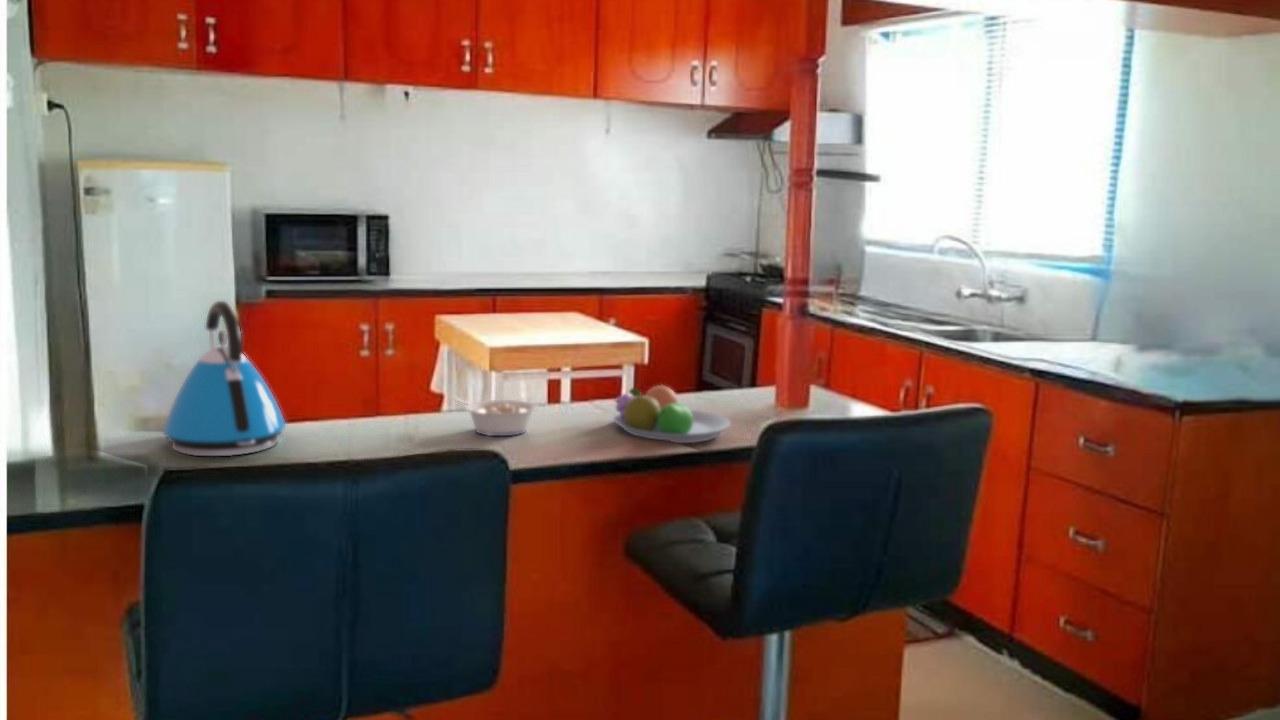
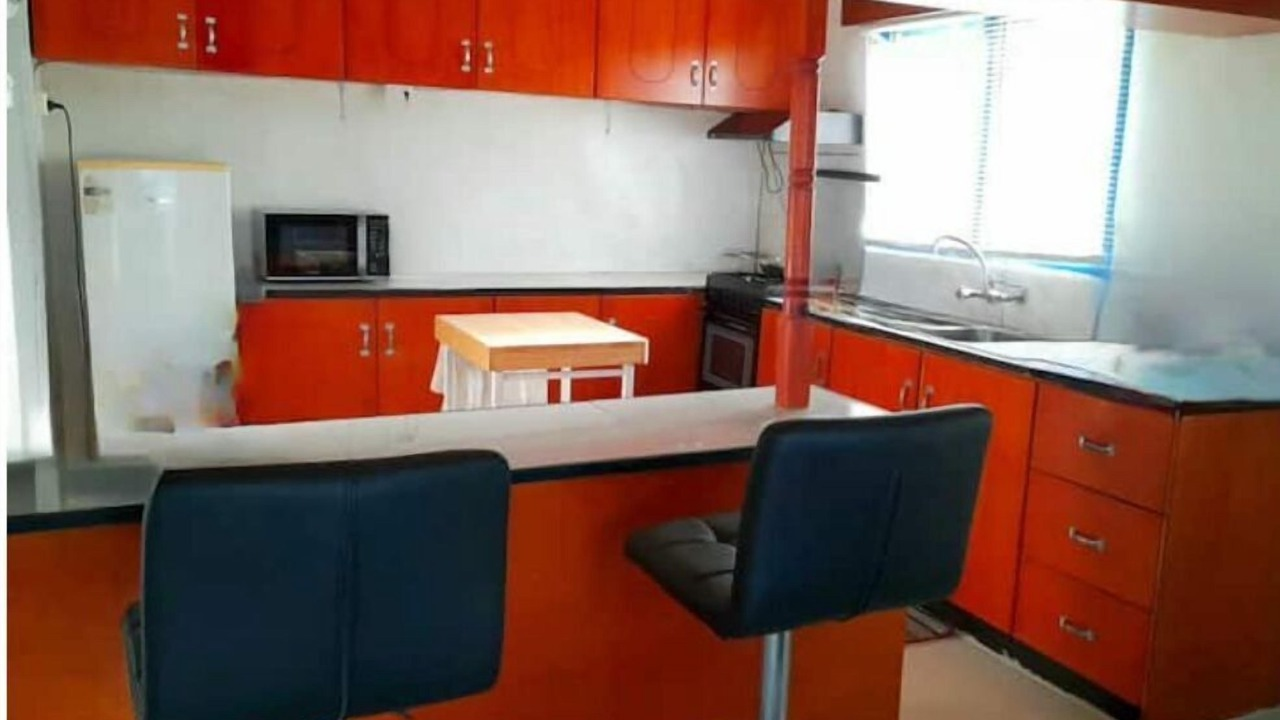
- legume [452,396,539,437]
- kettle [162,300,287,457]
- fruit bowl [612,383,732,444]
